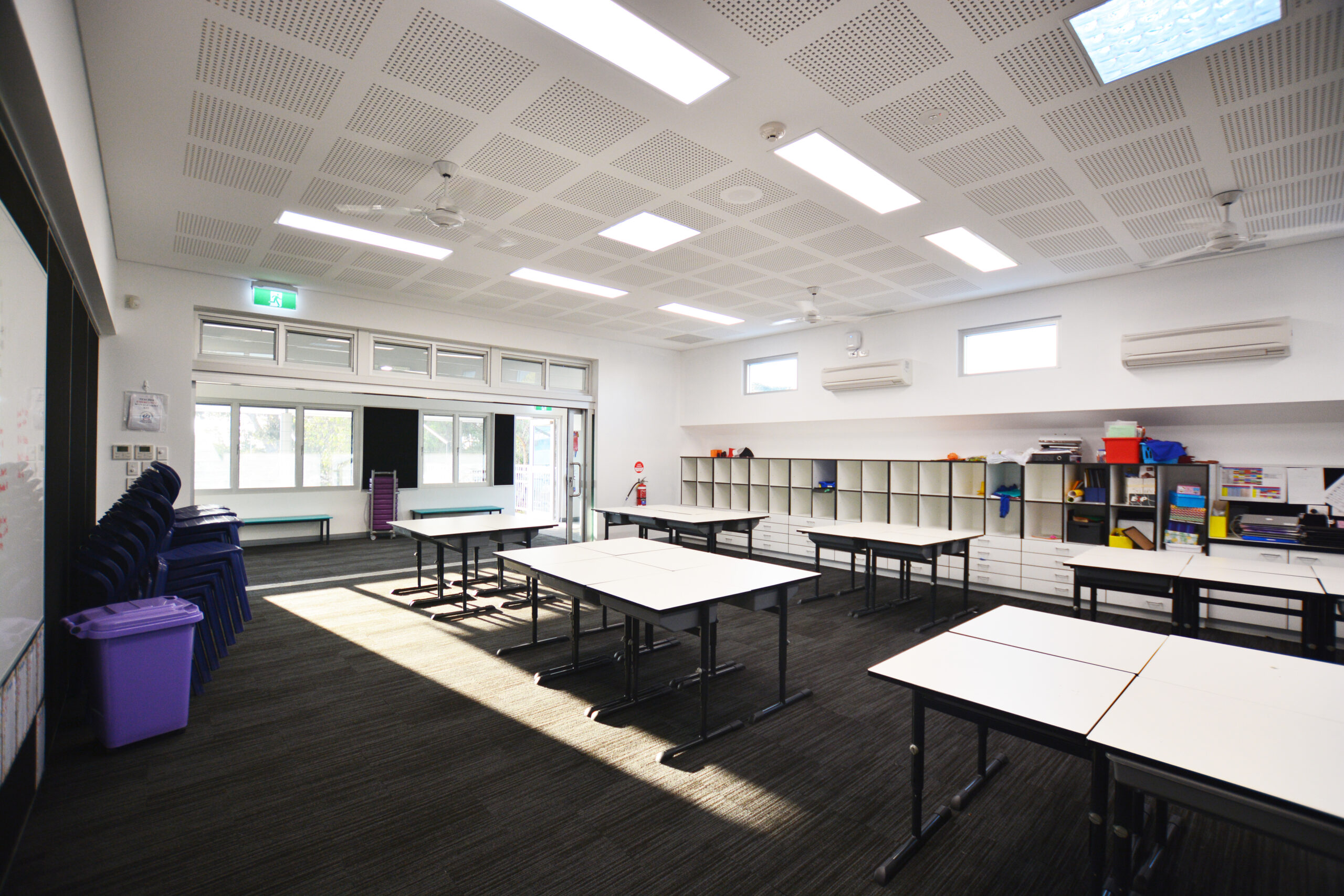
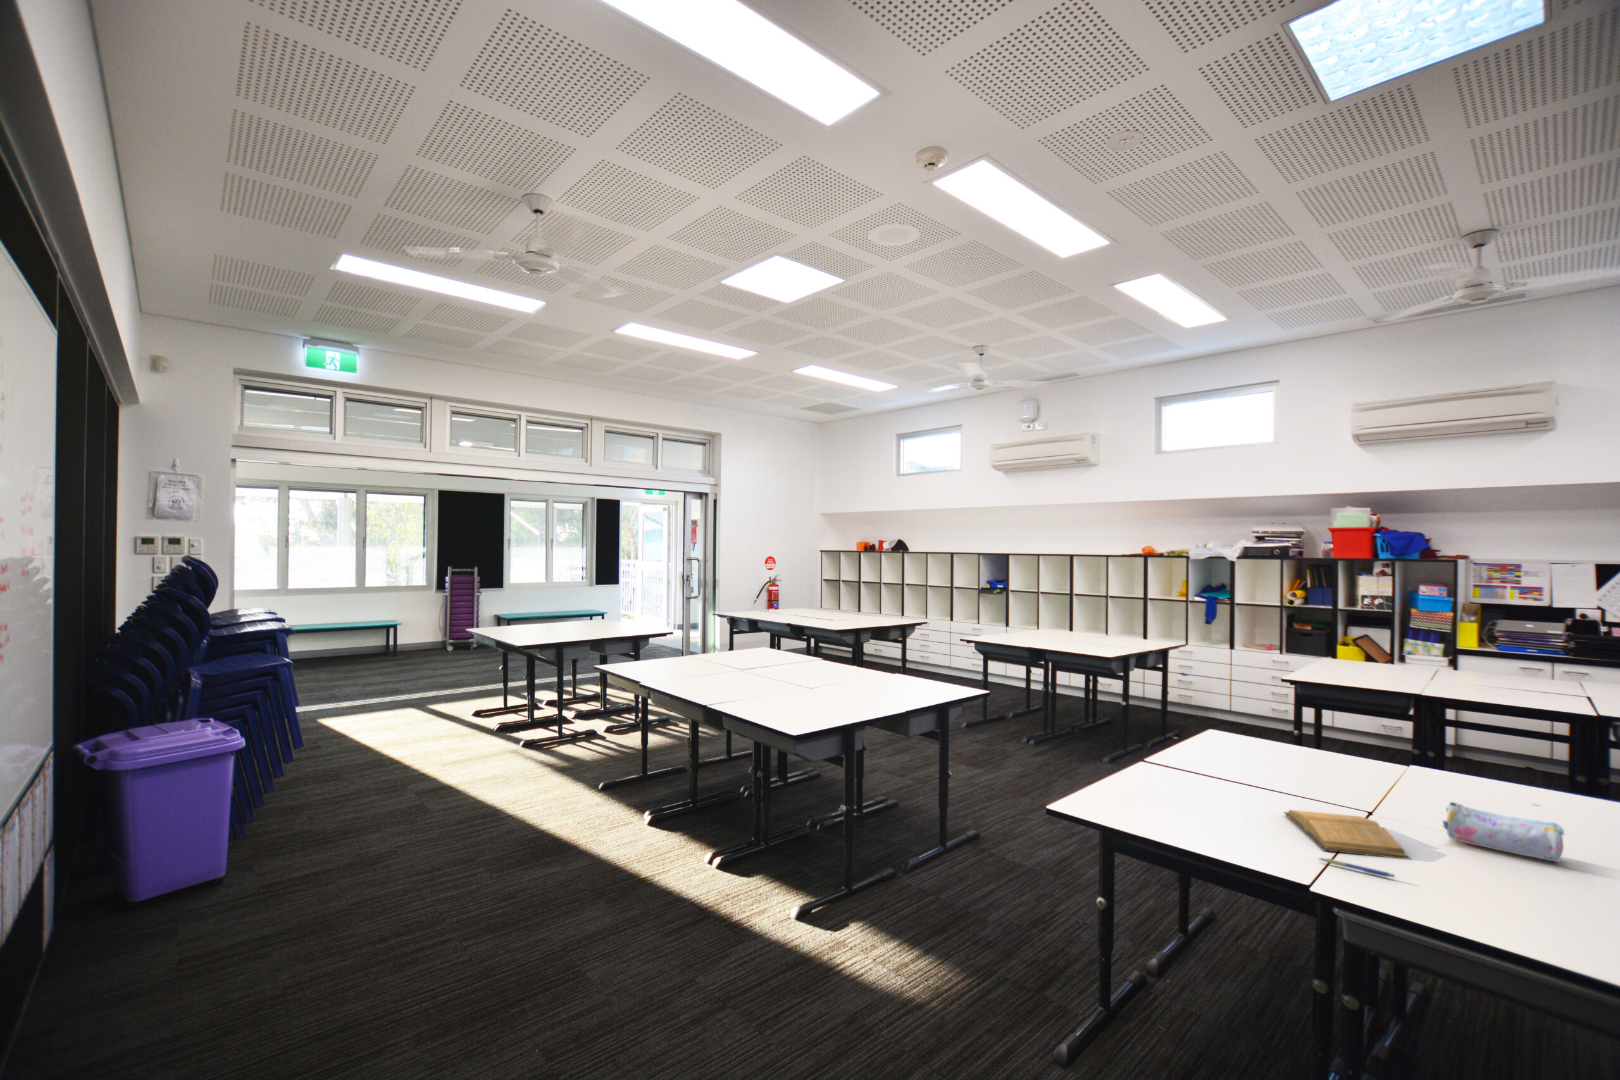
+ pencil case [1442,802,1565,863]
+ book [1284,809,1411,859]
+ pen [1319,857,1396,879]
